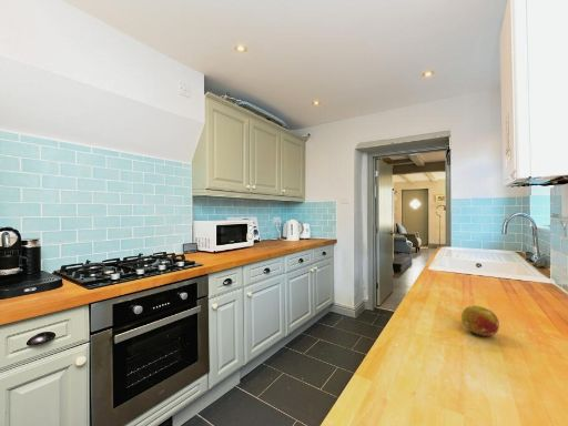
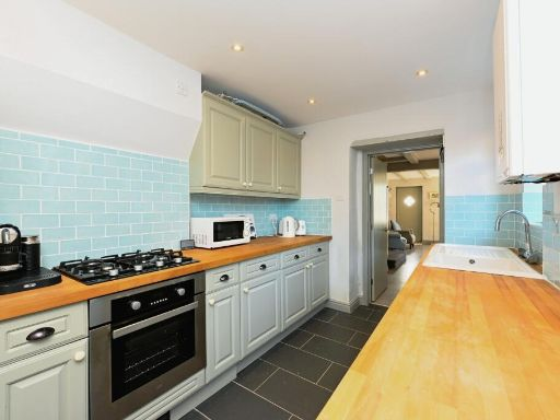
- fruit [460,305,500,337]
